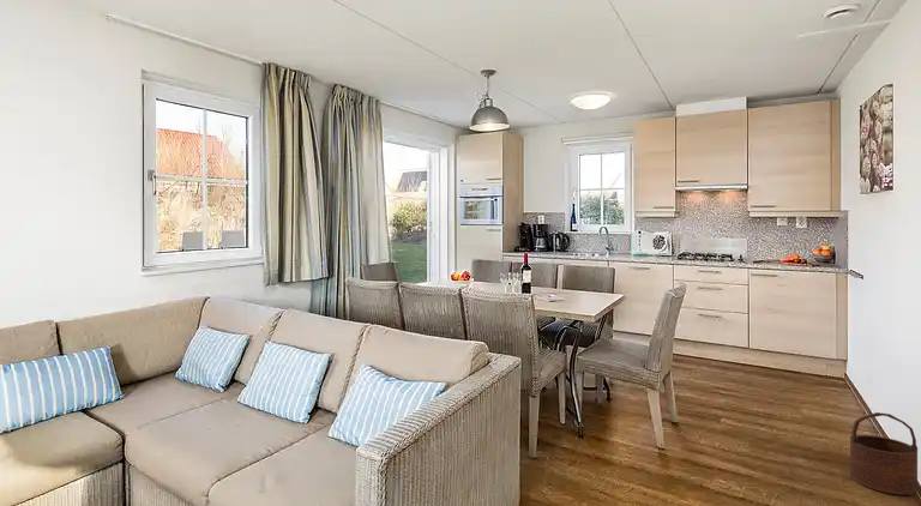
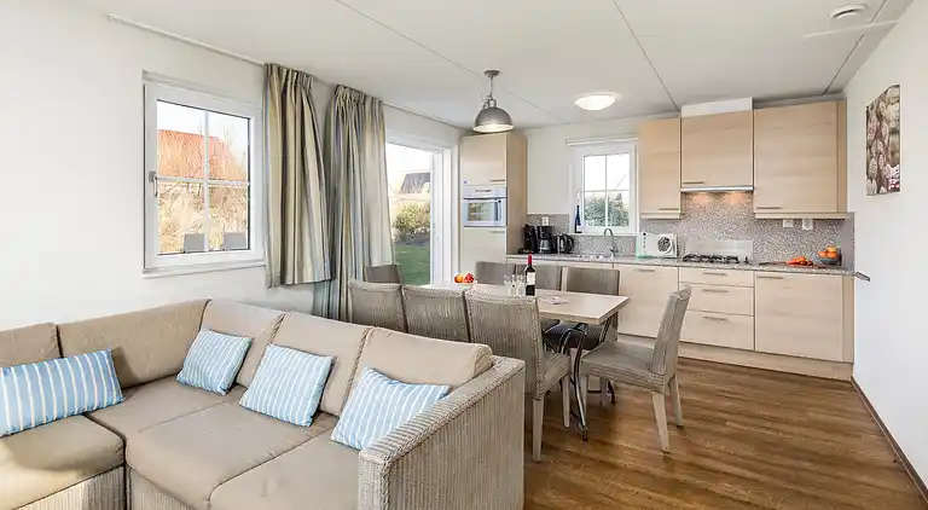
- wooden bucket [849,411,919,496]
